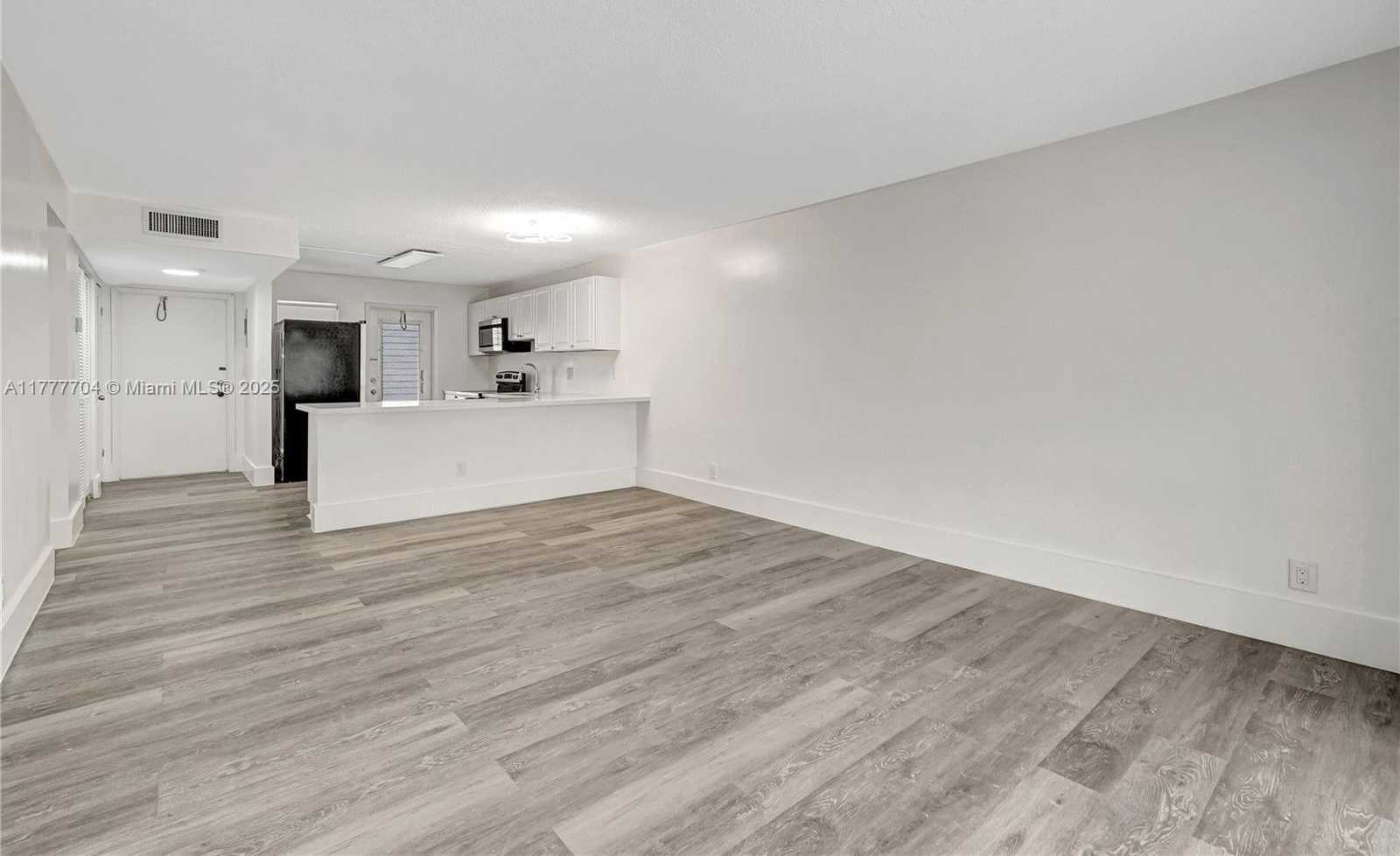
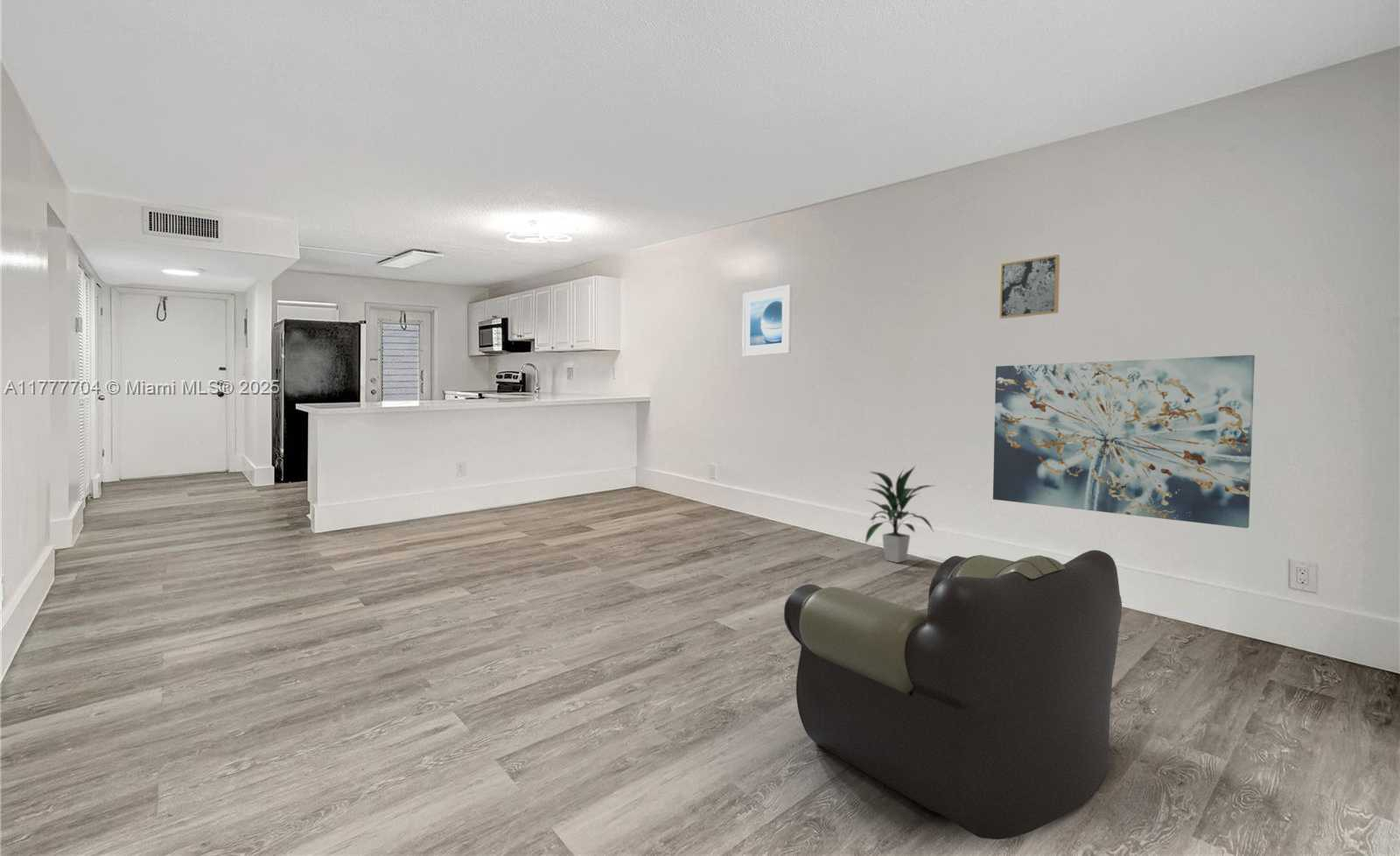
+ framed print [741,284,793,357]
+ wall art [998,254,1061,319]
+ wall art [992,354,1256,529]
+ indoor plant [865,466,935,564]
+ armchair [783,549,1123,840]
